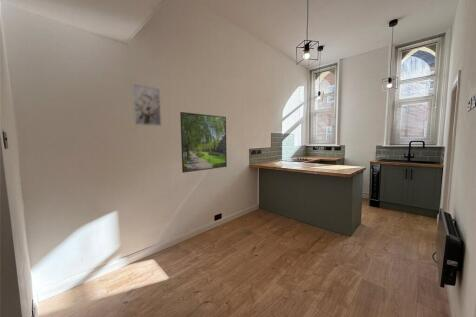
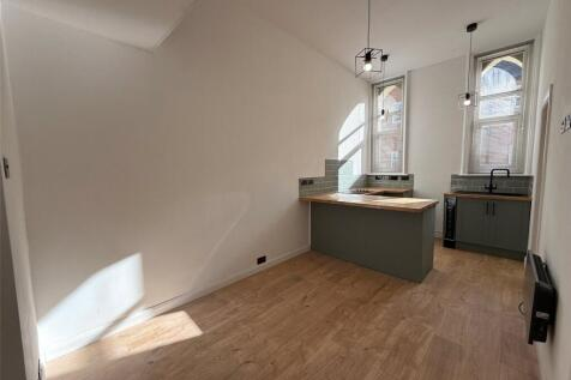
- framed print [179,111,228,174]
- wall art [131,82,163,128]
